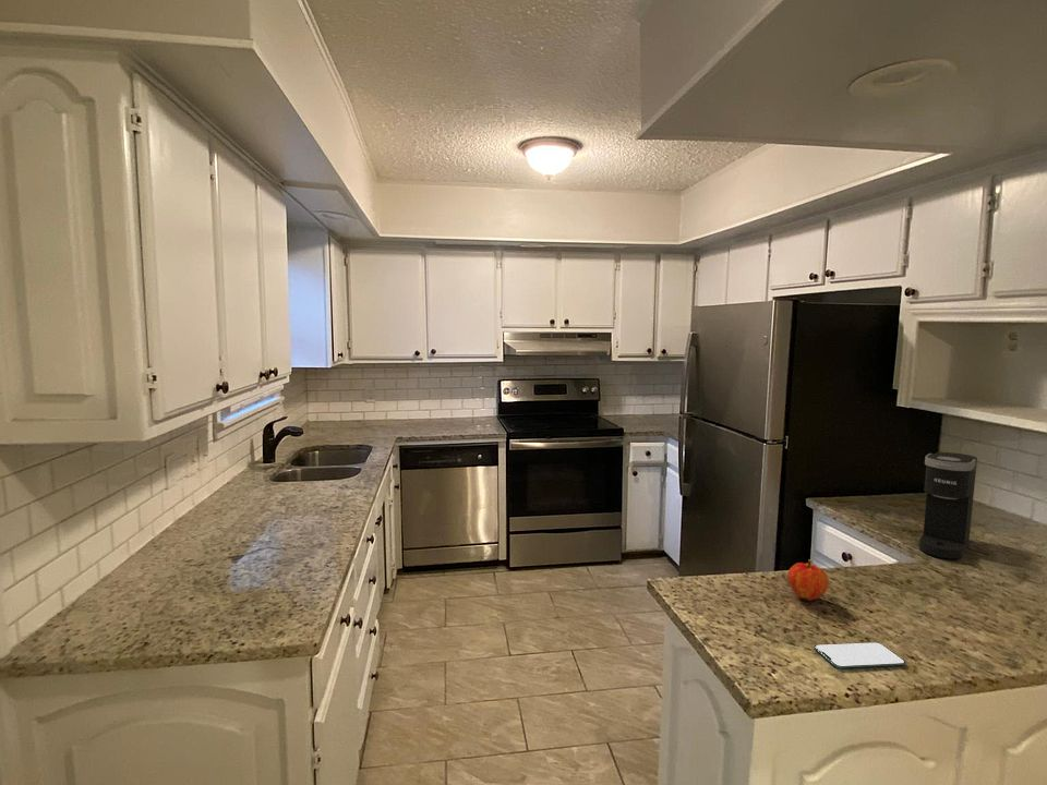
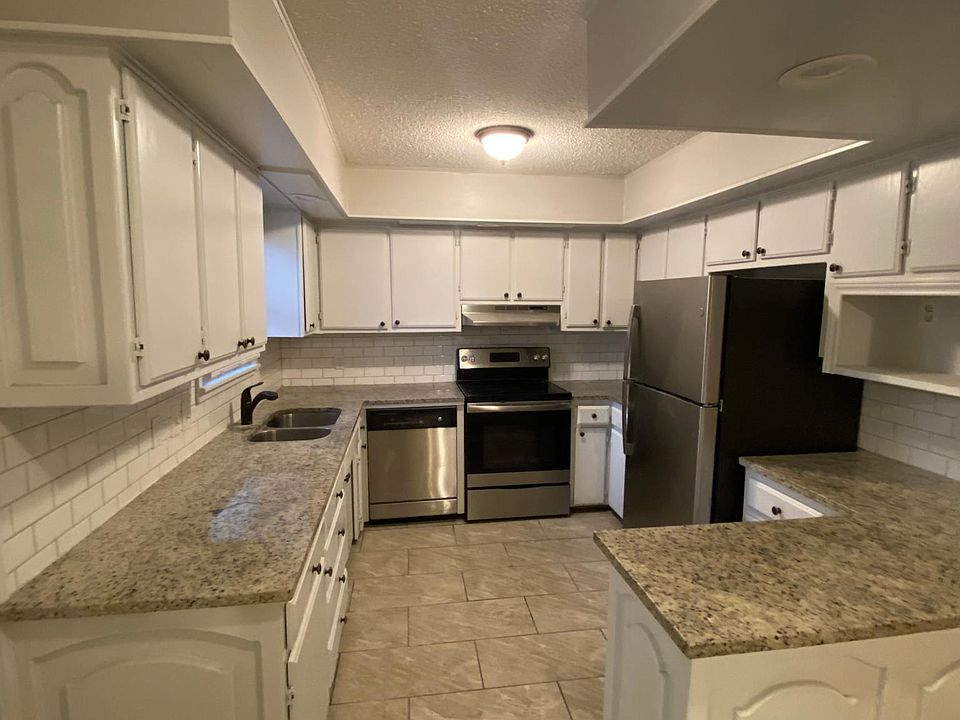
- smartphone [814,641,907,669]
- fruit [786,558,830,602]
- coffee maker [918,451,978,560]
